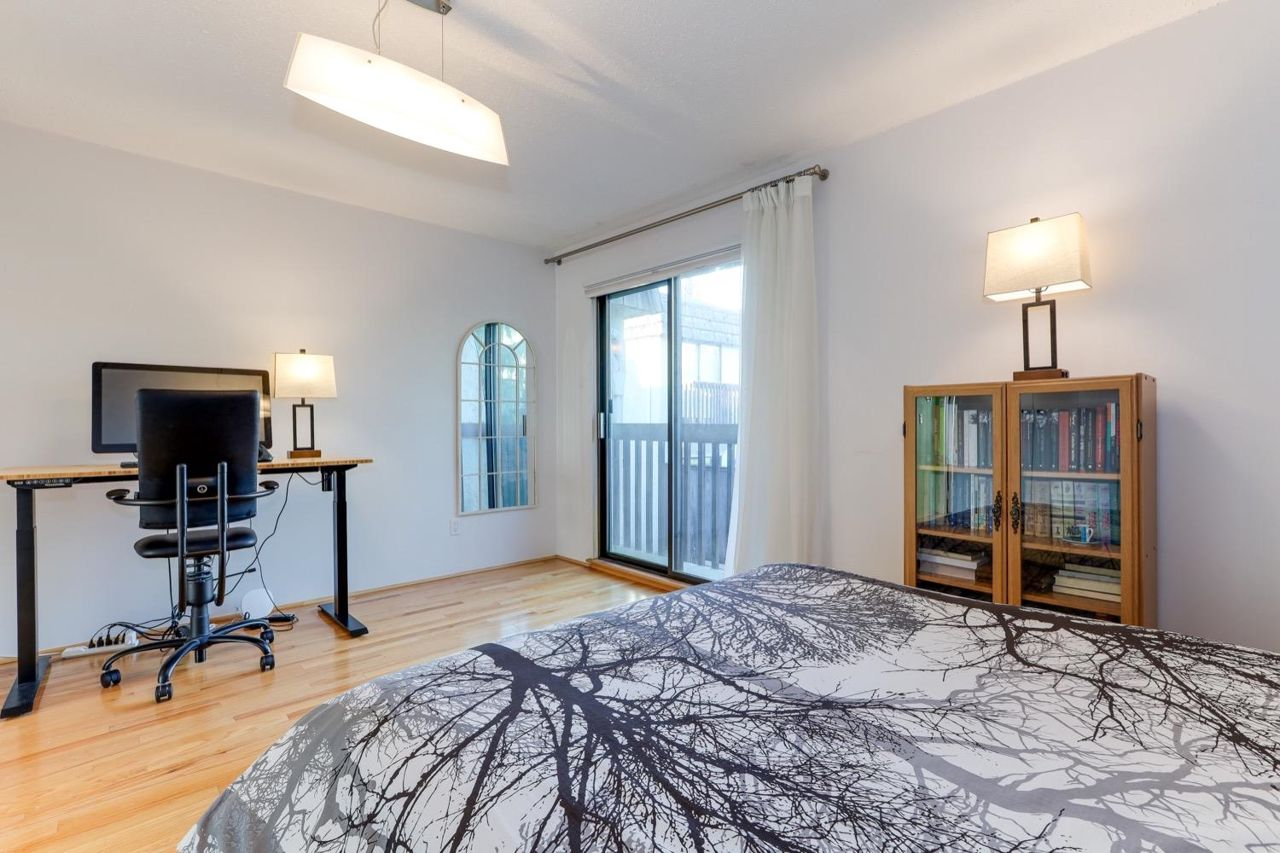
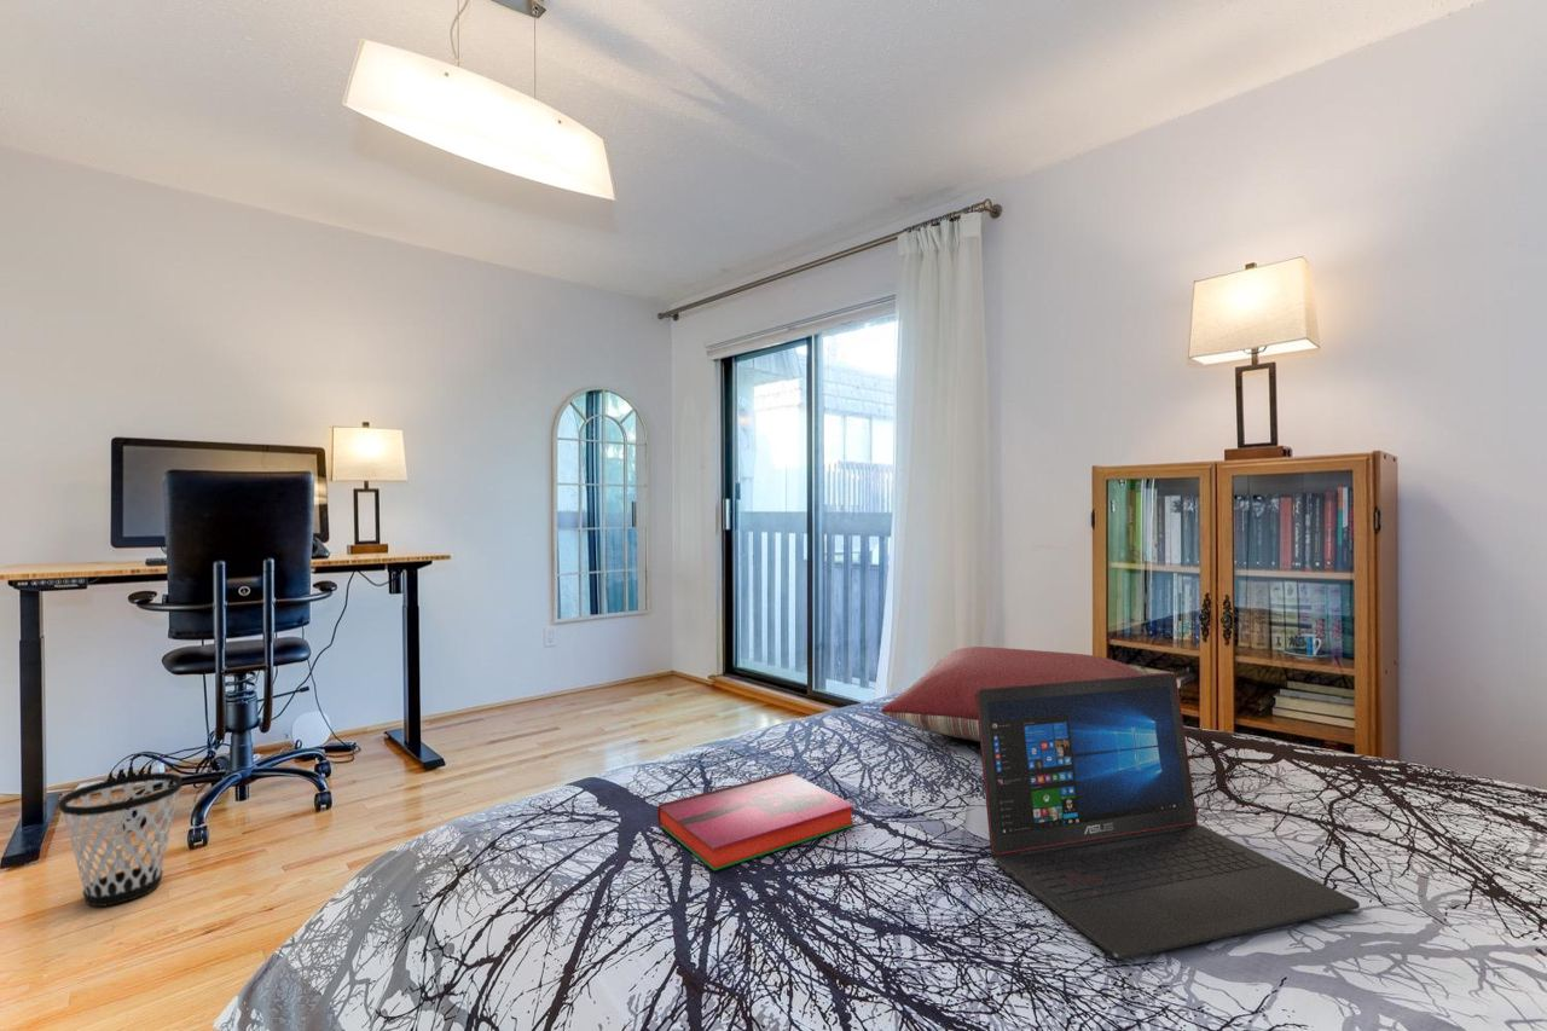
+ hardback book [656,770,856,871]
+ wastebasket [58,771,184,908]
+ laptop [975,671,1361,960]
+ pillow [880,645,1145,742]
